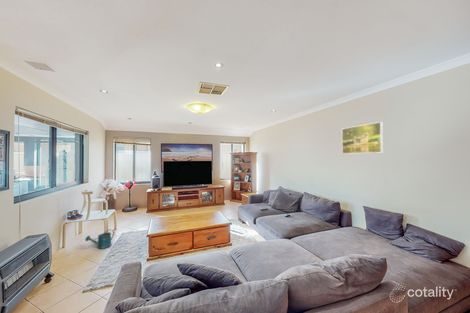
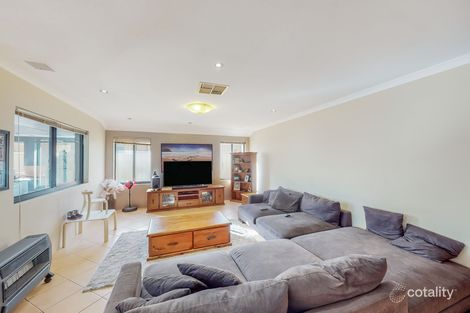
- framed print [341,121,384,155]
- watering can [84,228,115,250]
